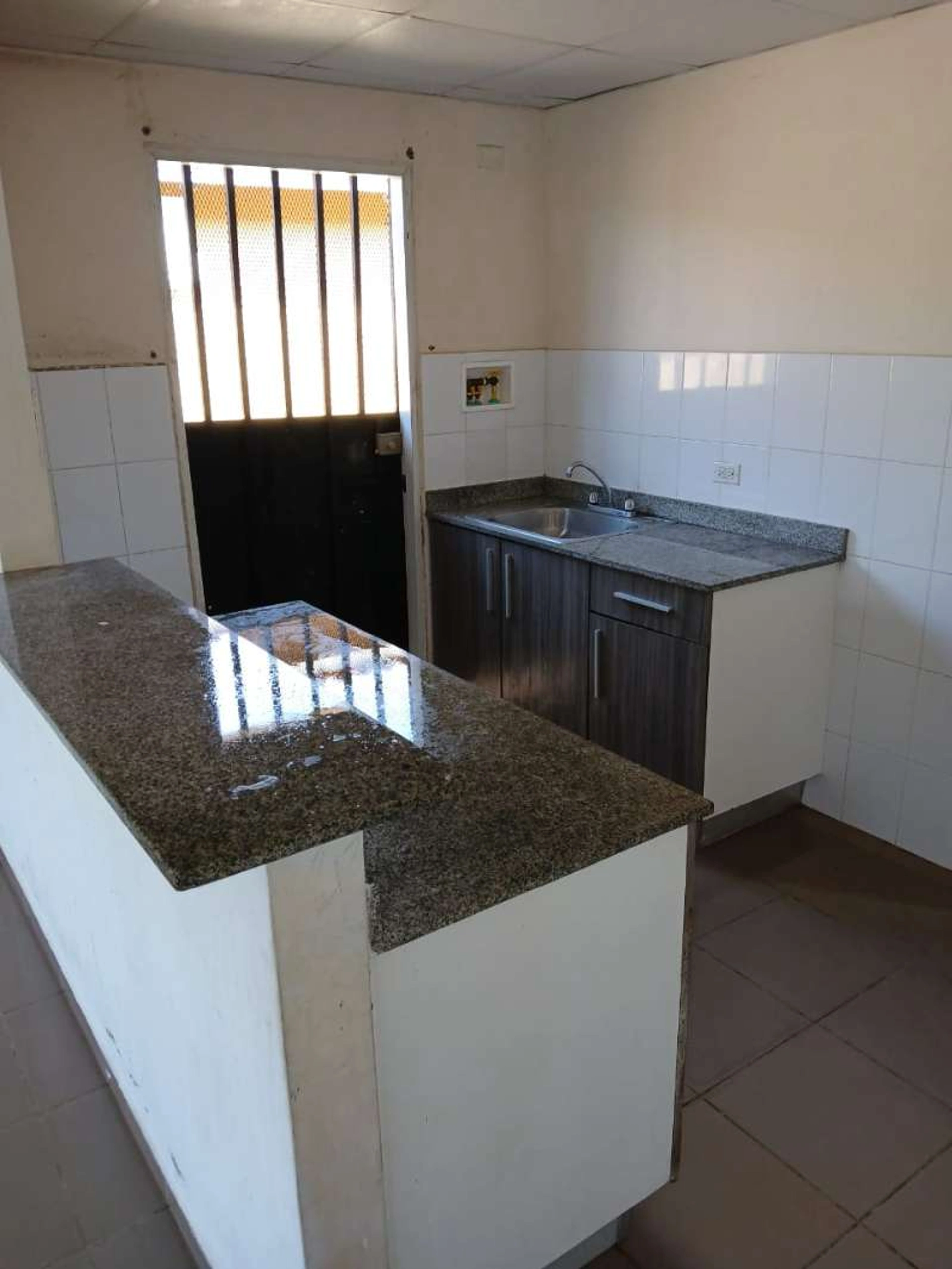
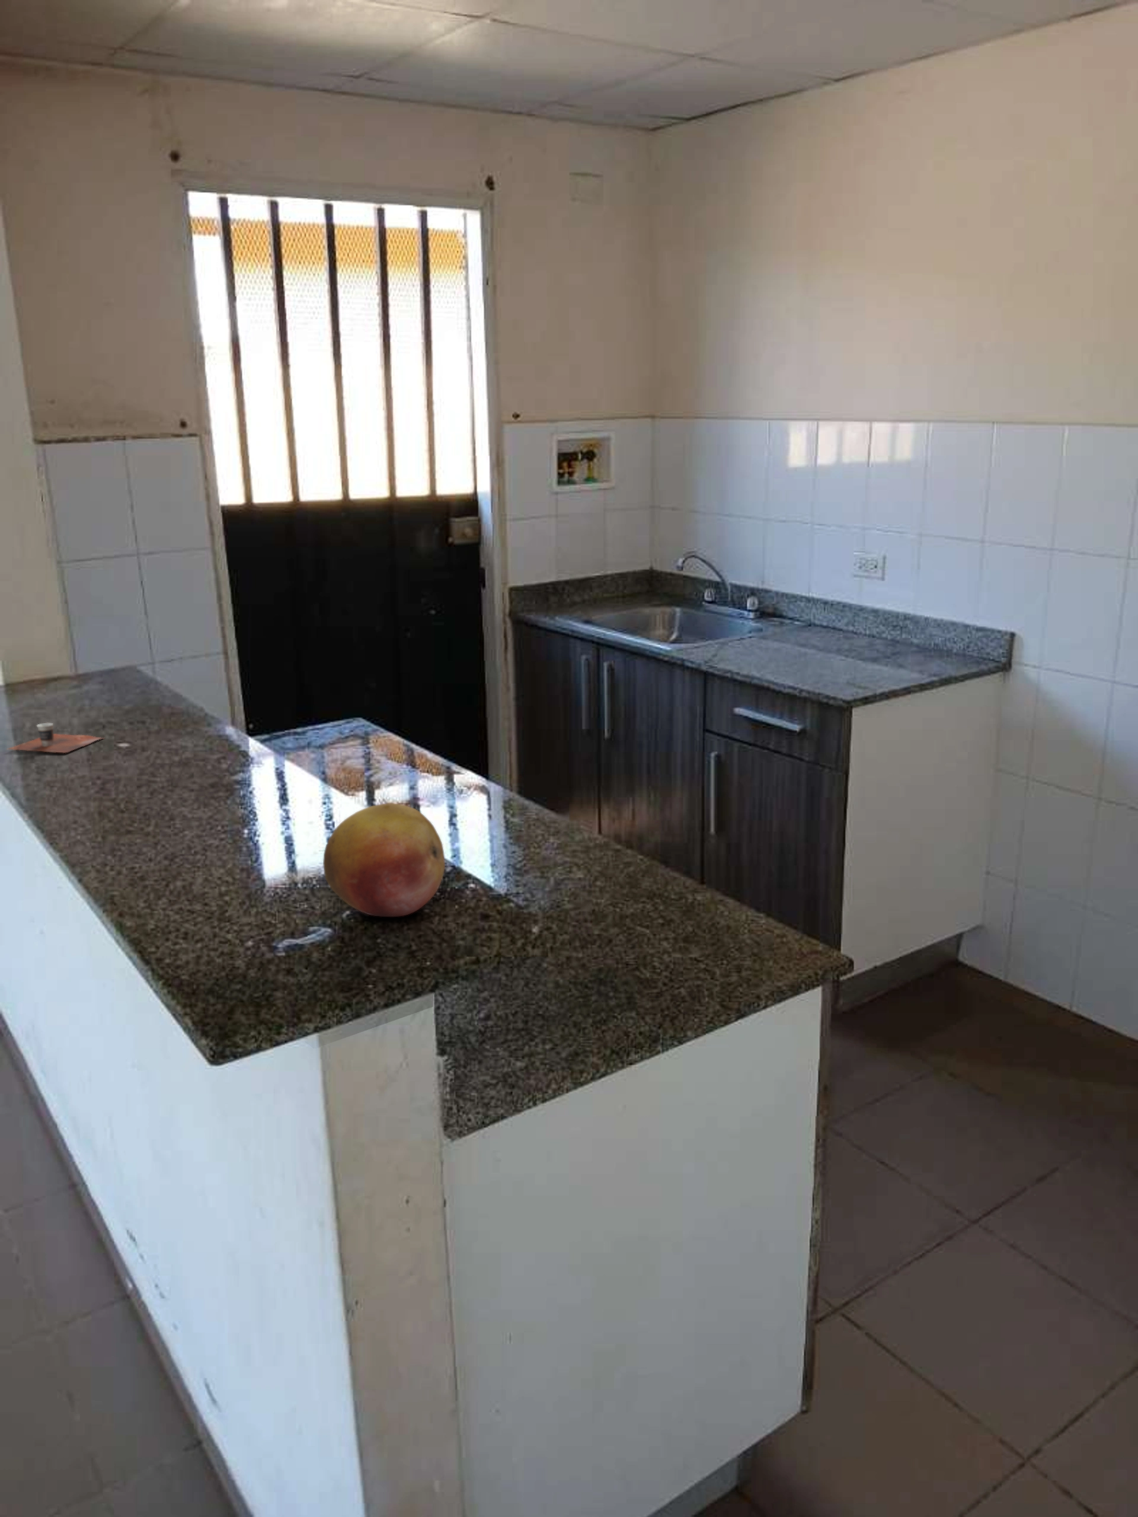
+ fruit [323,802,446,917]
+ cup [7,722,105,753]
